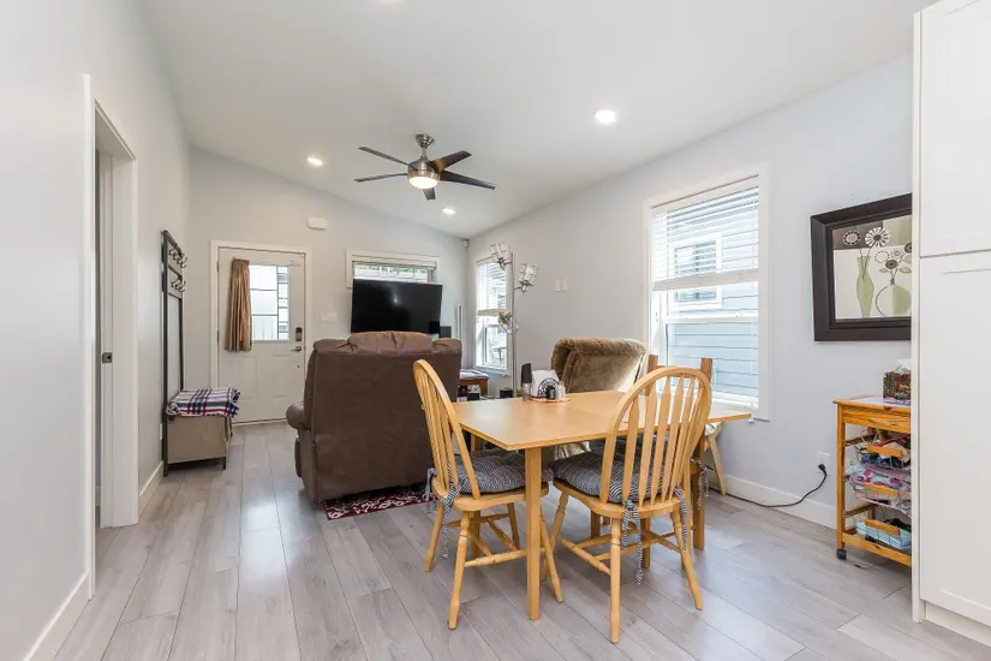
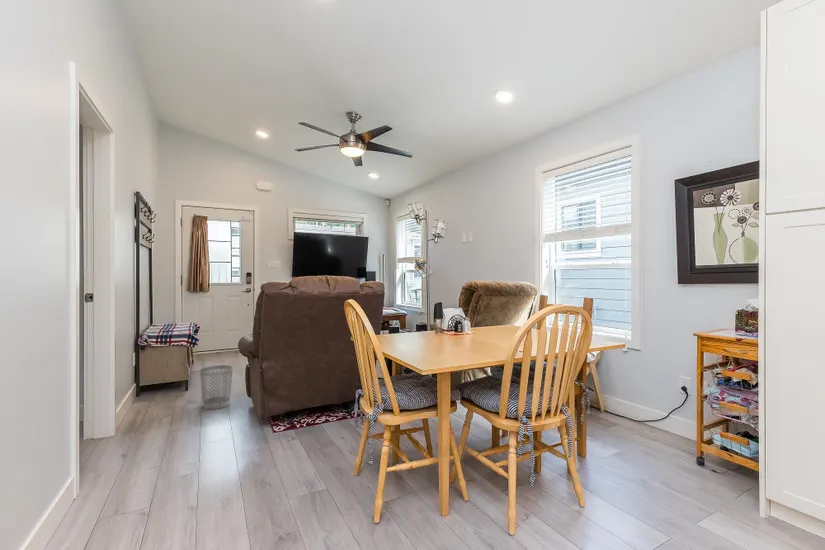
+ wastebasket [199,364,234,410]
